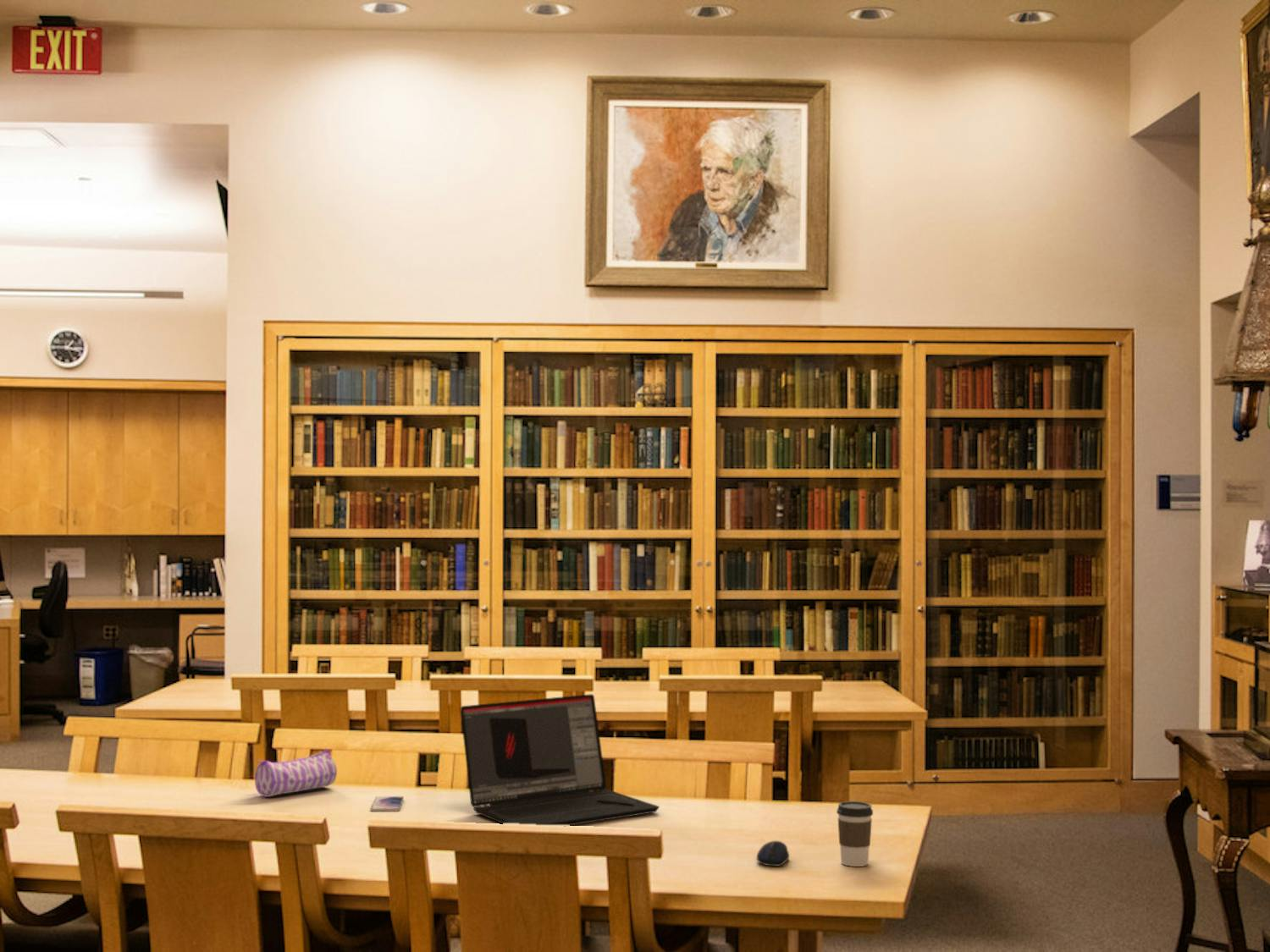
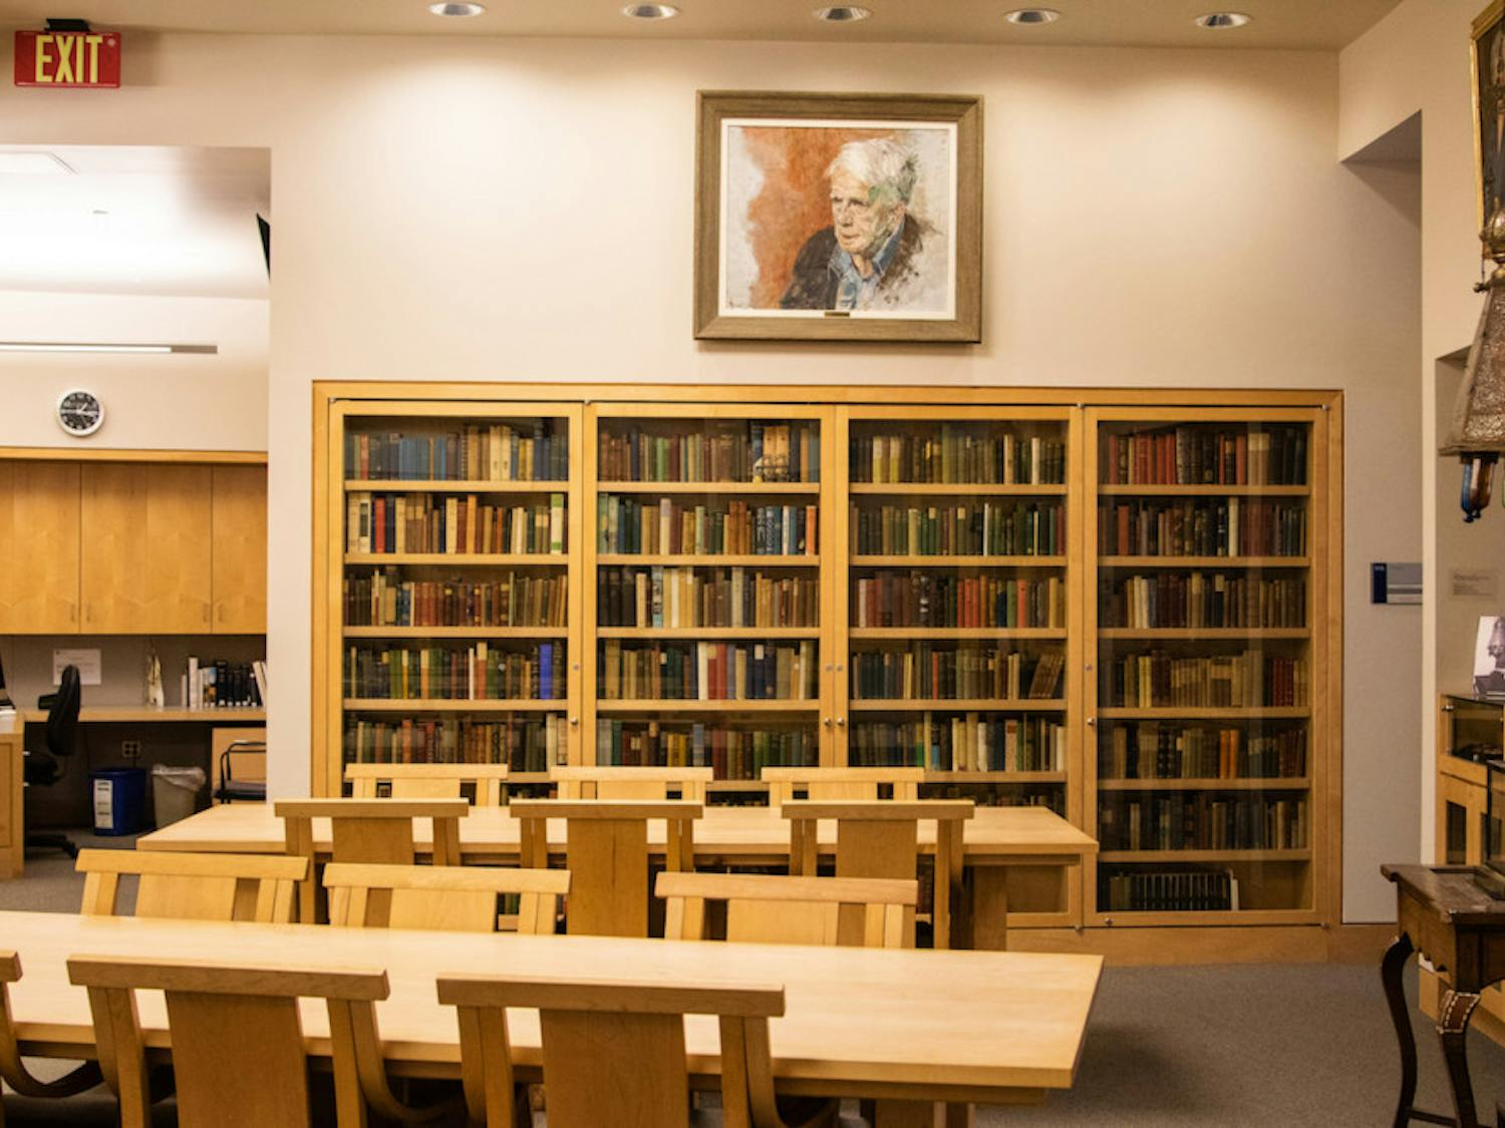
- coffee cup [836,801,874,867]
- laptop [460,693,660,826]
- pencil case [254,749,338,798]
- smartphone [370,795,405,812]
- computer mouse [756,840,790,867]
